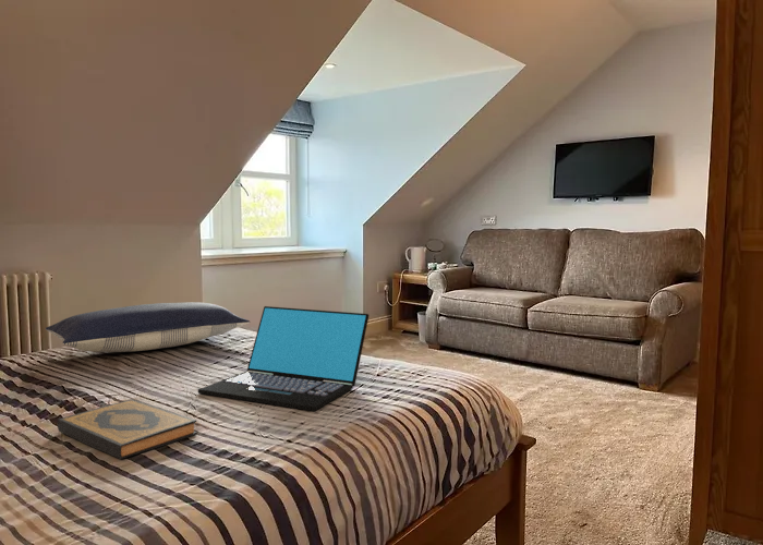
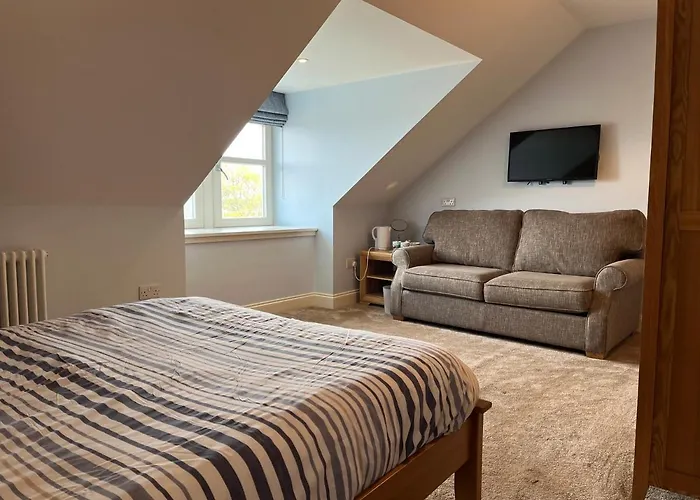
- pillow [45,301,251,353]
- hardback book [57,398,198,460]
- laptop [197,305,371,412]
